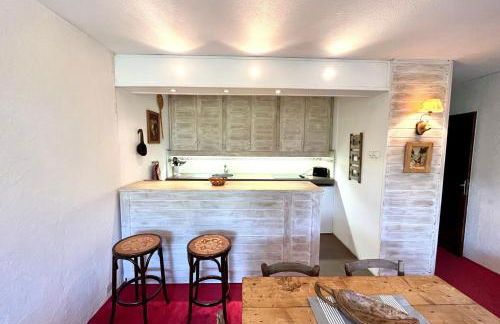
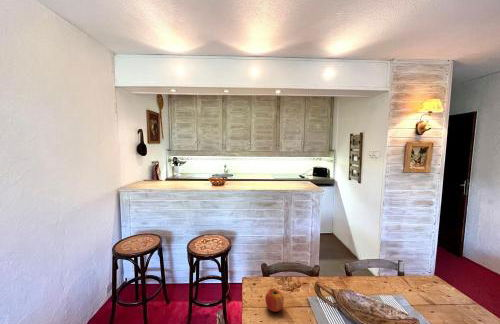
+ fruit [264,288,285,313]
